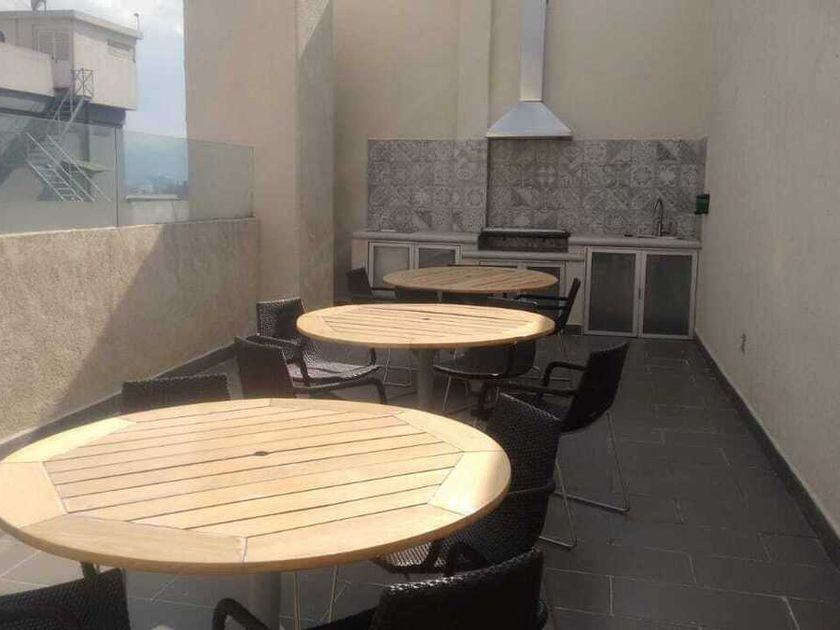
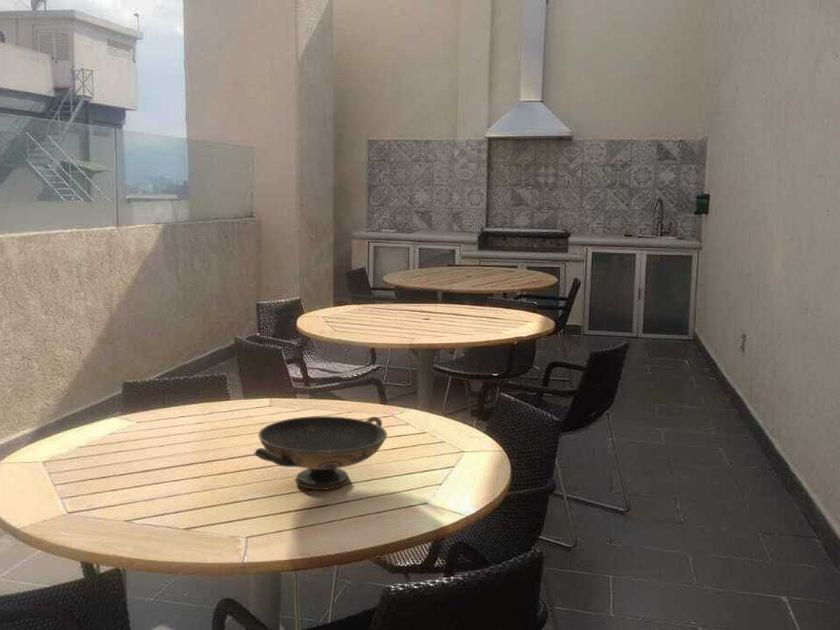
+ decorative bowl [254,415,388,491]
